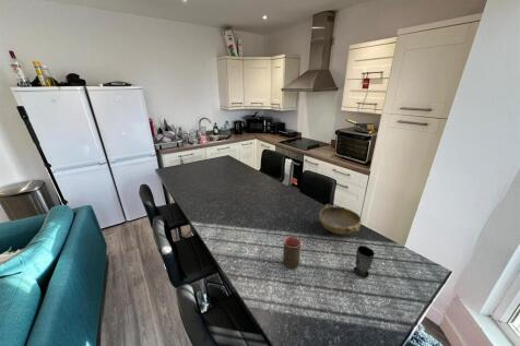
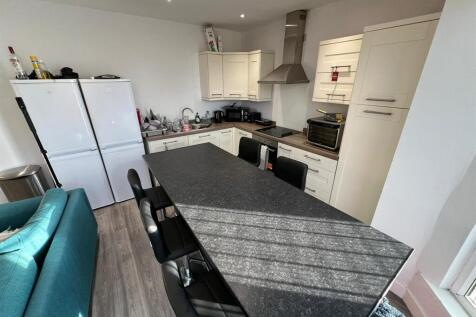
- cup [353,244,375,279]
- cup [282,236,302,270]
- bowl [318,203,363,236]
